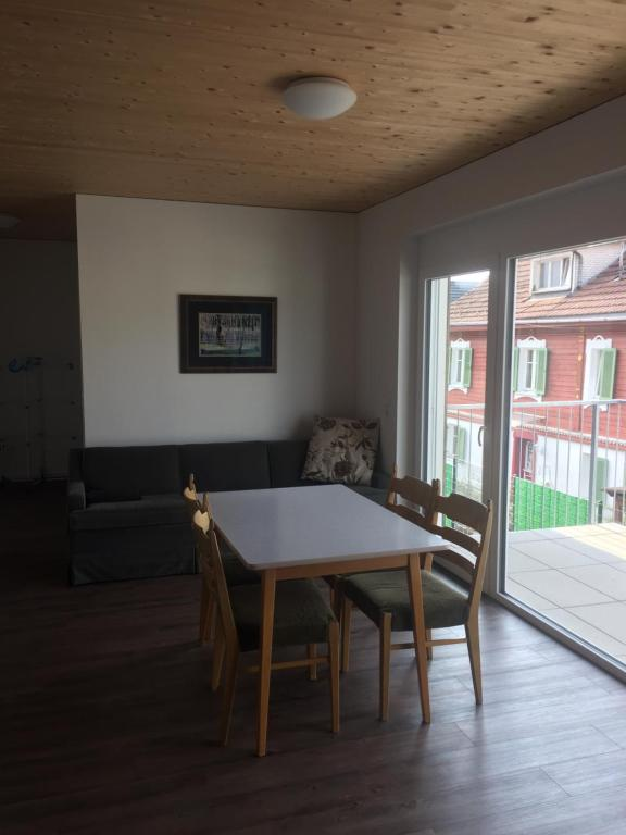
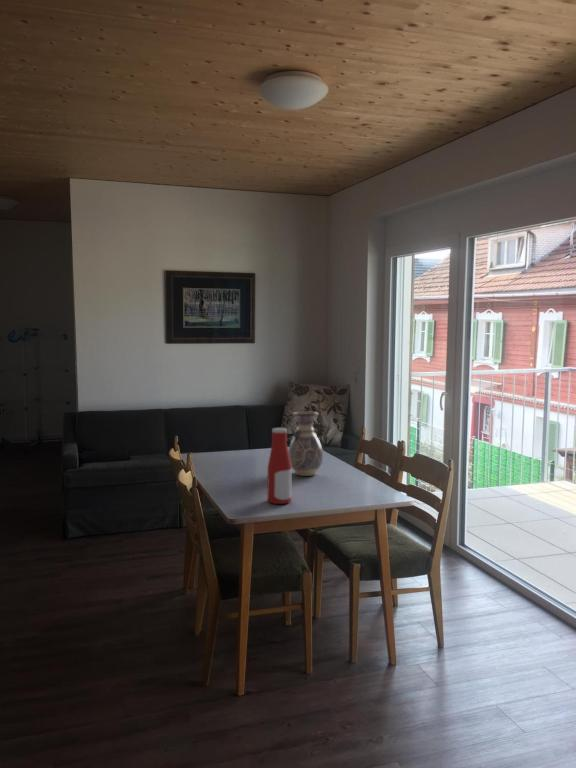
+ vase [288,410,324,477]
+ bottle [267,427,292,505]
